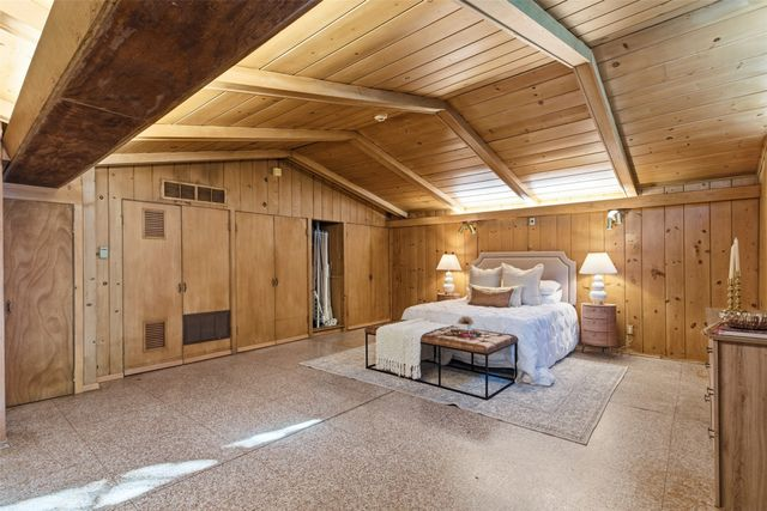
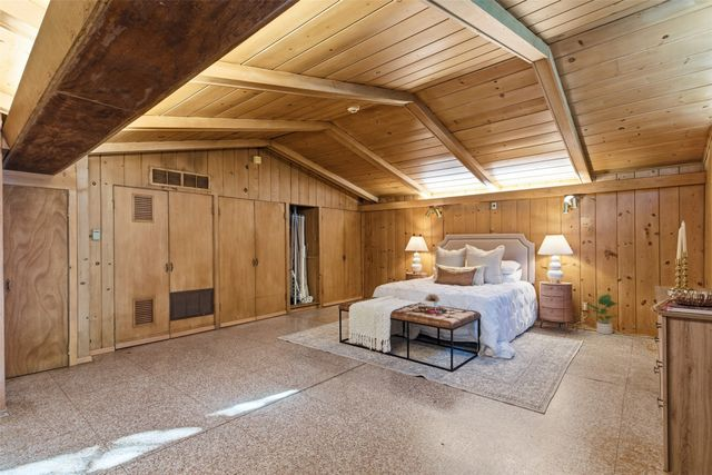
+ potted plant [585,294,619,336]
